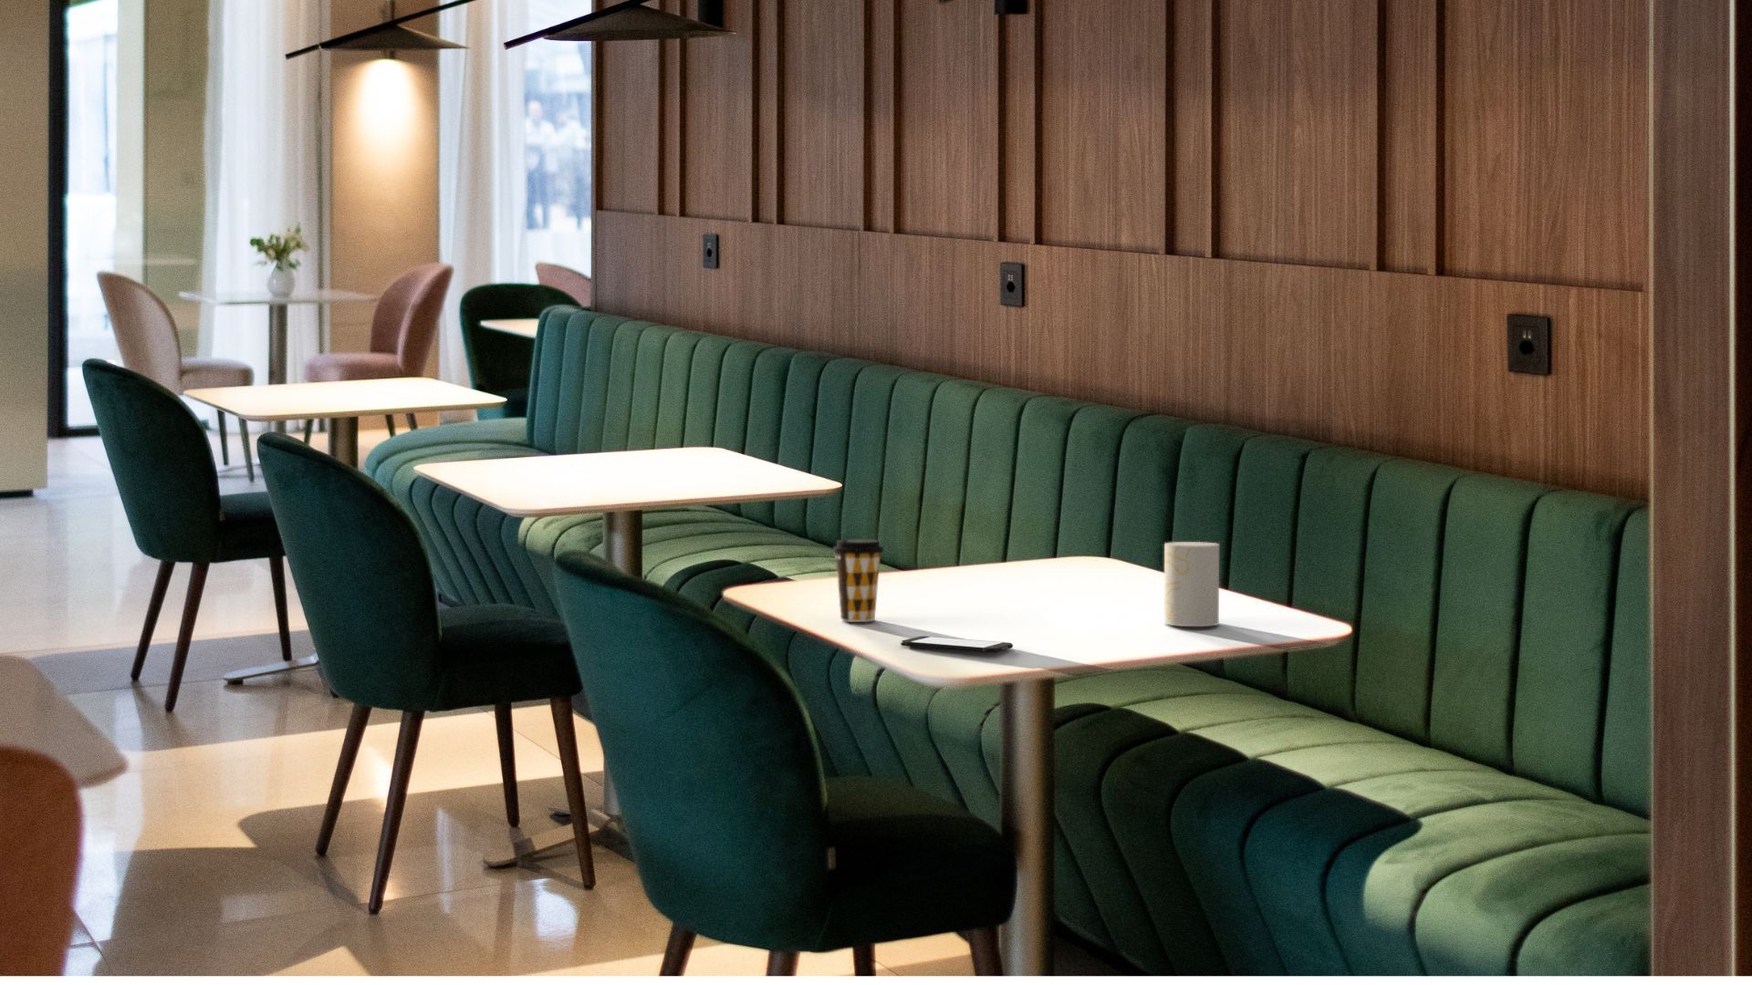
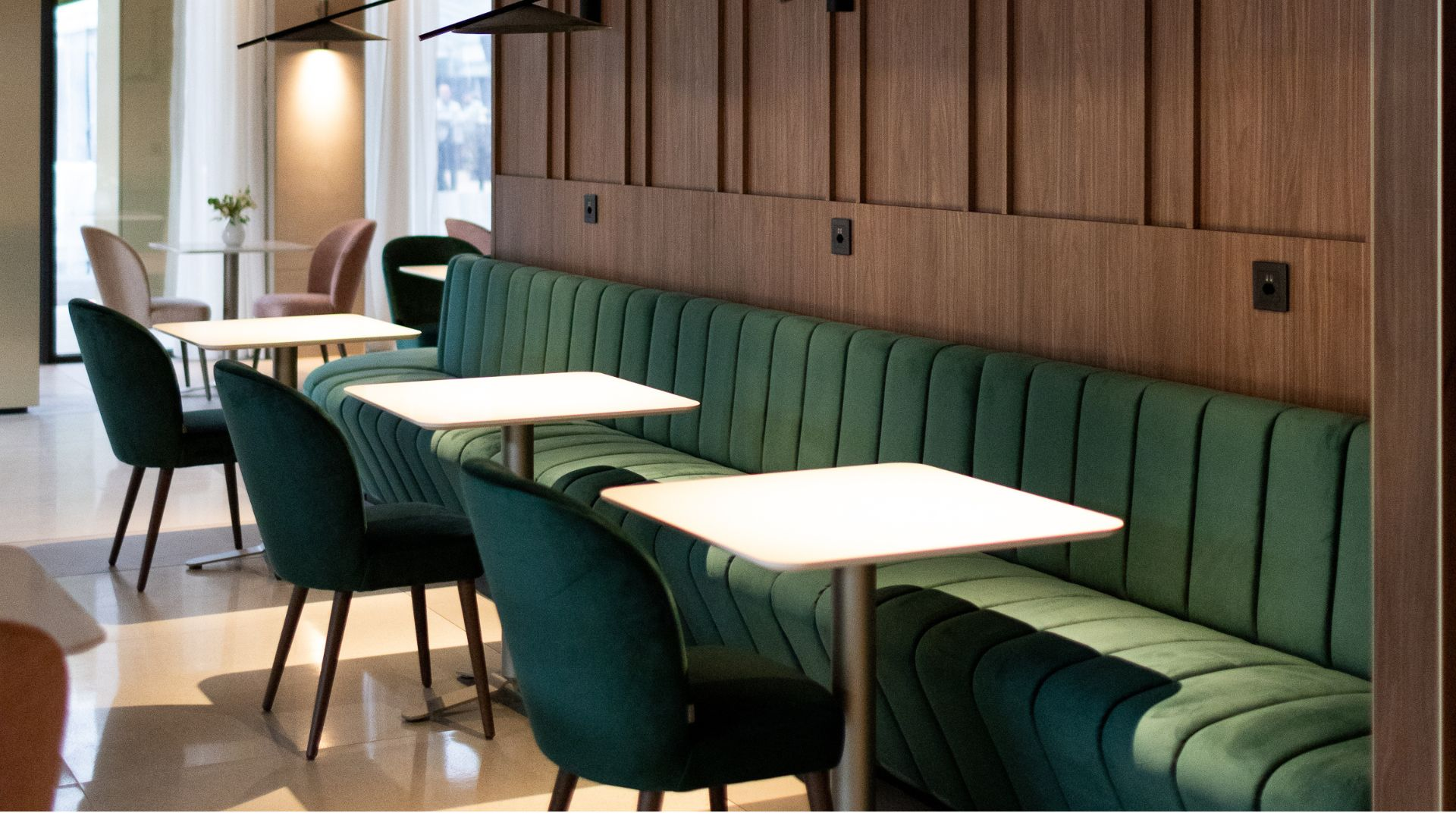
- coffee cup [831,538,886,623]
- cup [1164,541,1220,628]
- smartphone [900,636,1014,654]
